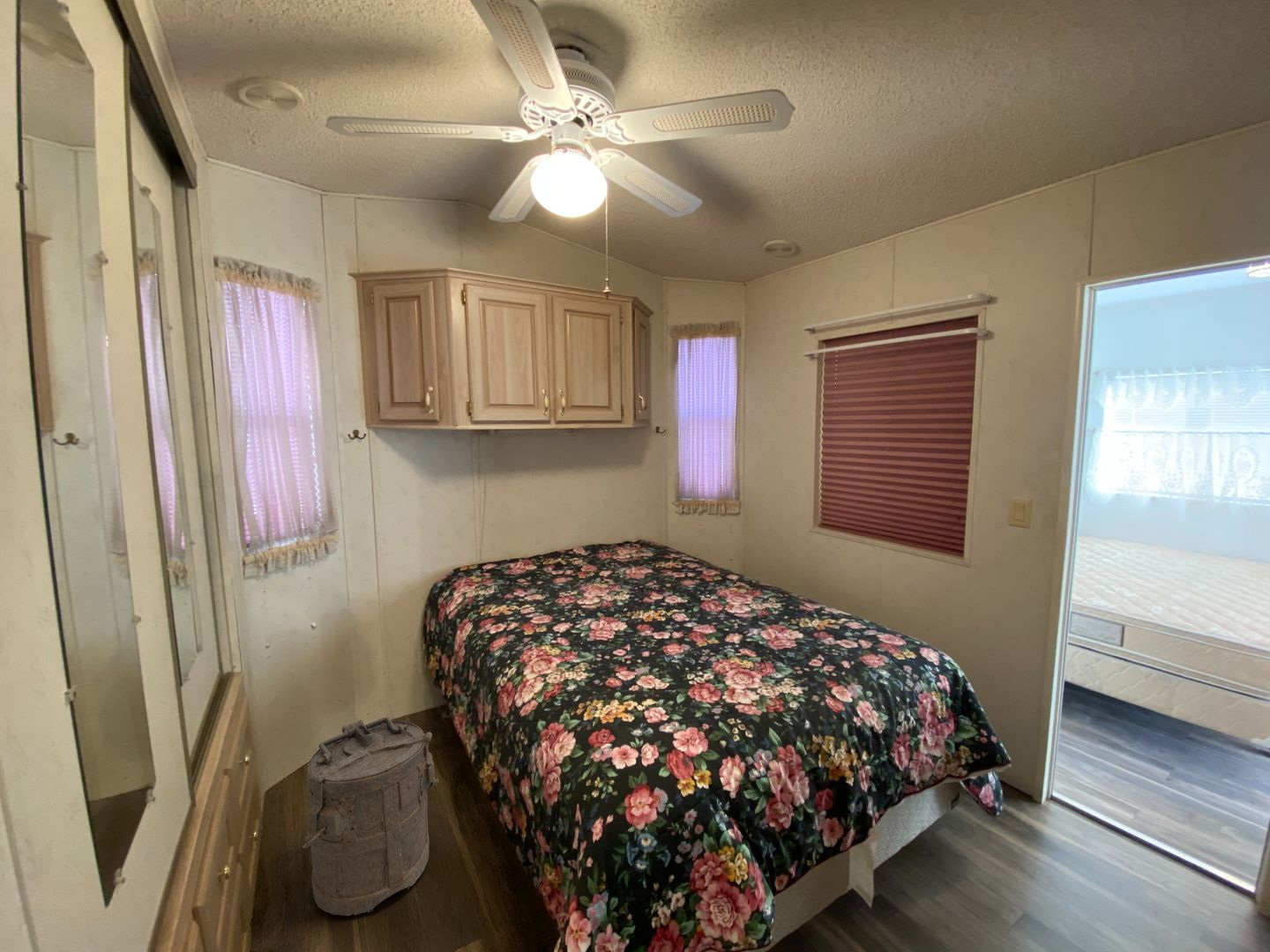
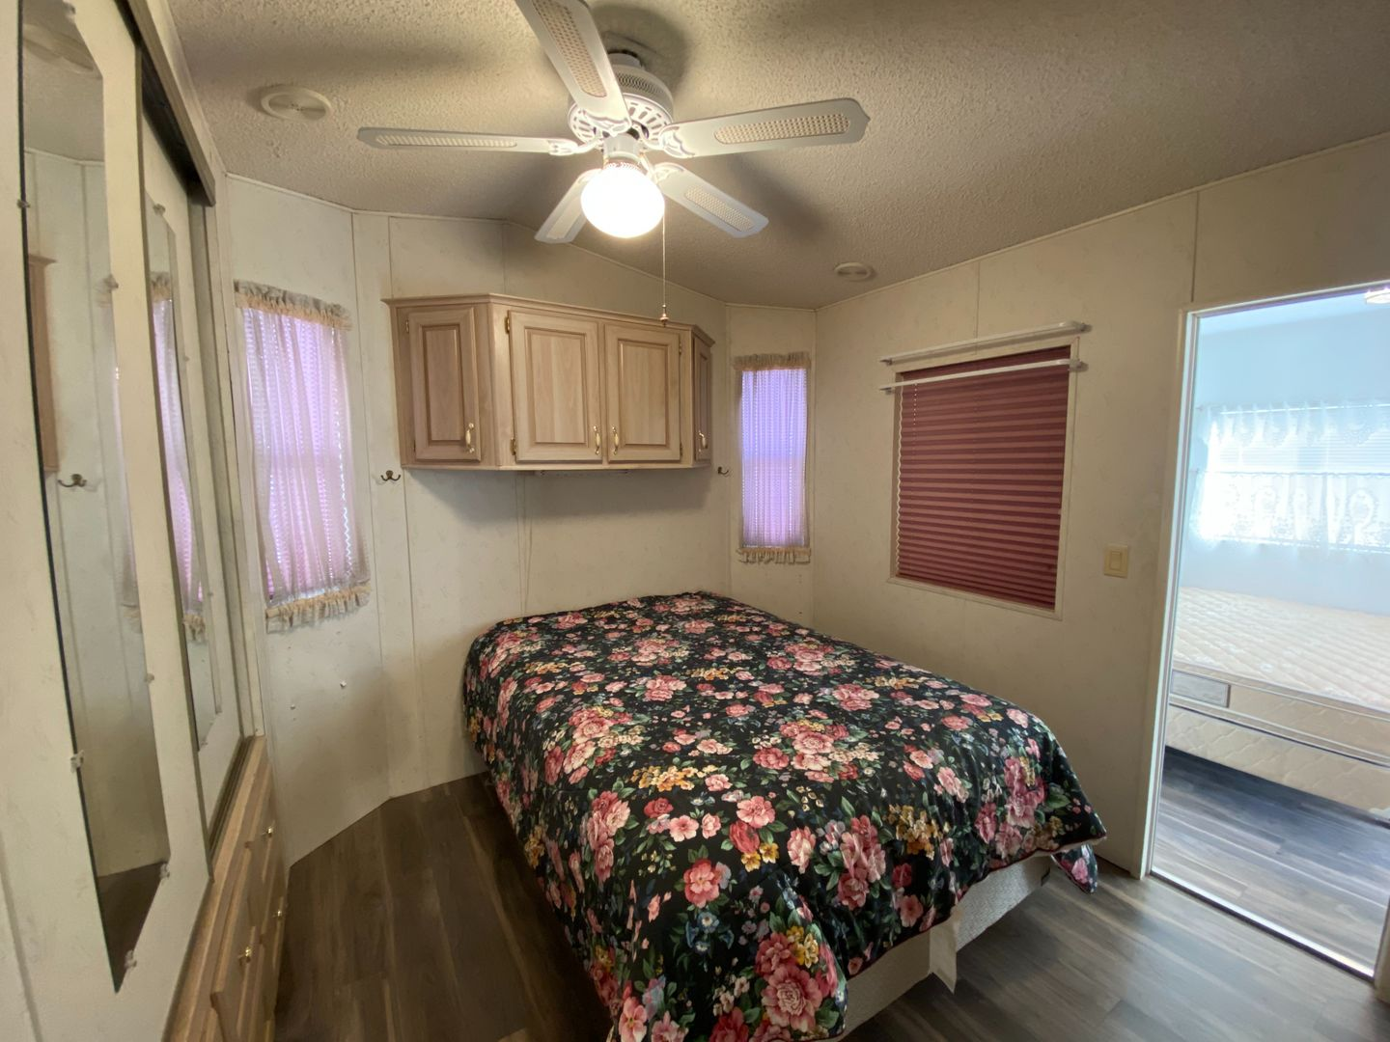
- laundry hamper [302,717,439,917]
